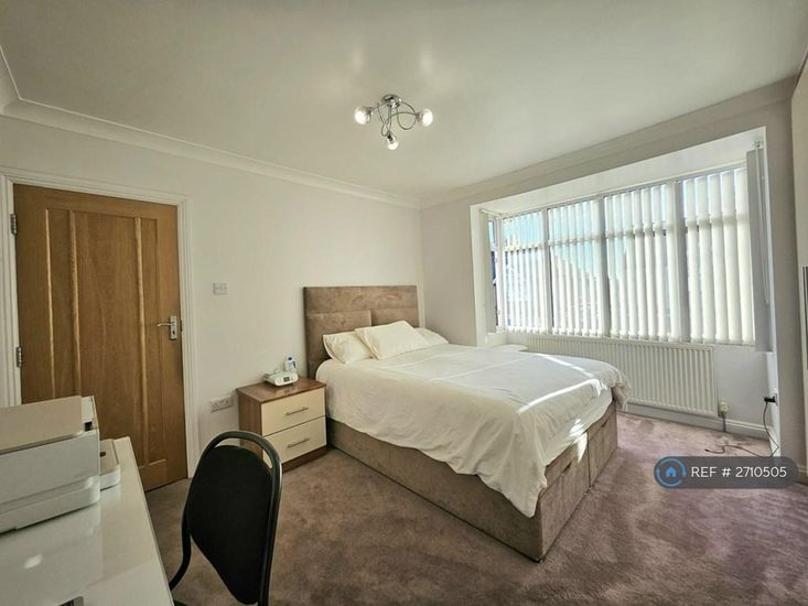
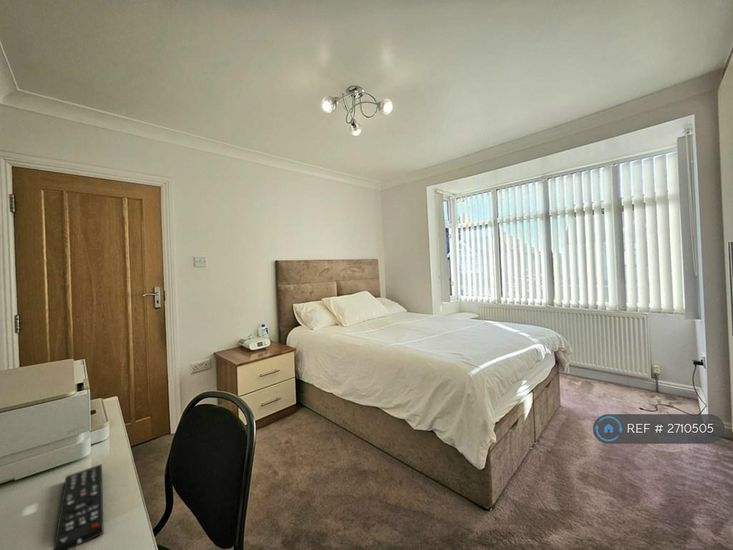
+ remote control [52,463,105,550]
